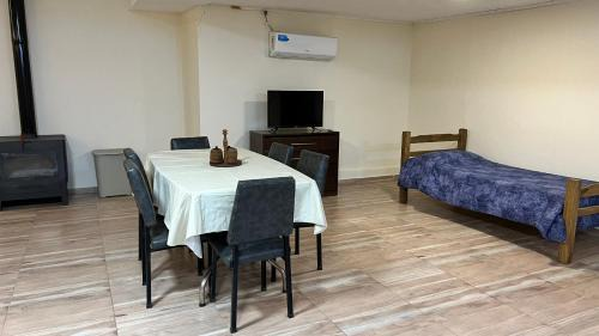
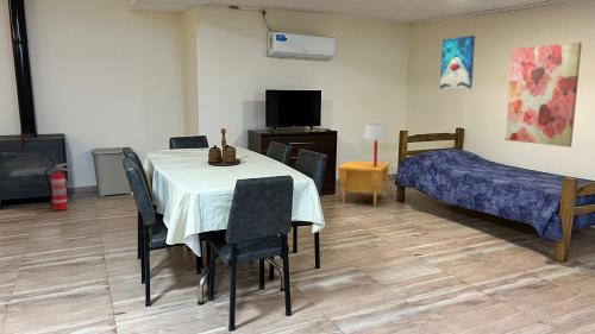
+ table lamp [363,122,389,166]
+ wall art [505,42,583,149]
+ nightstand [337,159,392,207]
+ wall art [439,34,476,90]
+ fire extinguisher [43,162,70,212]
